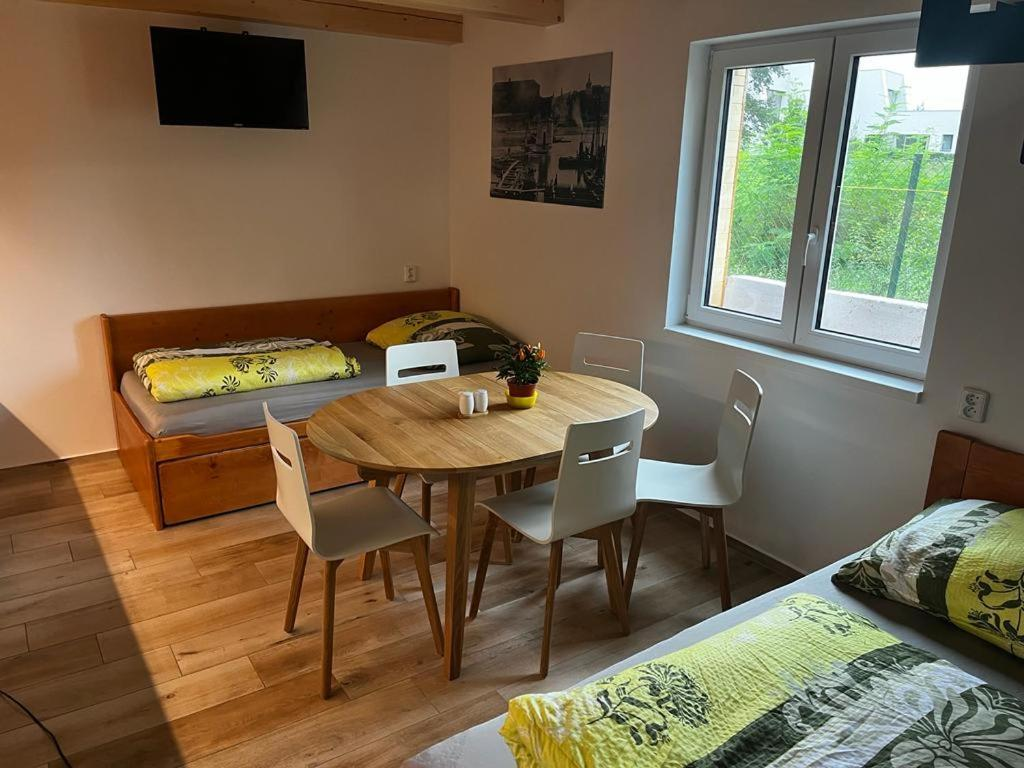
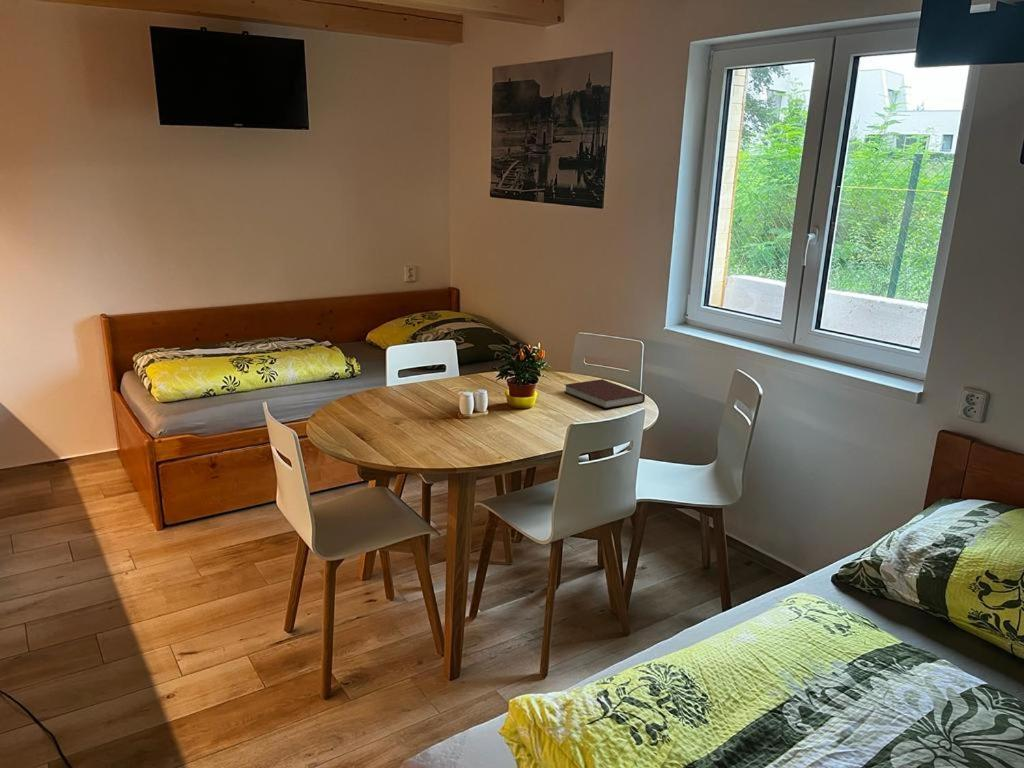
+ notebook [564,378,646,409]
